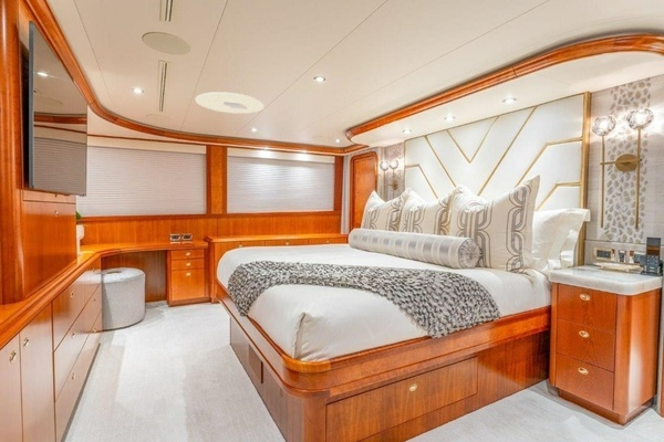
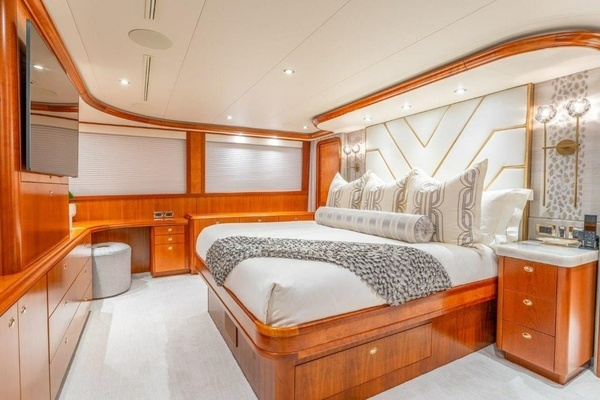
- ceiling light [195,91,266,115]
